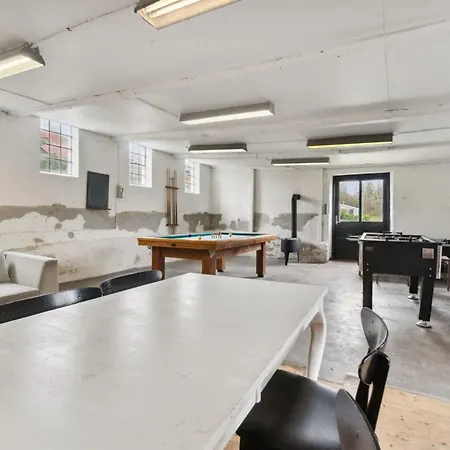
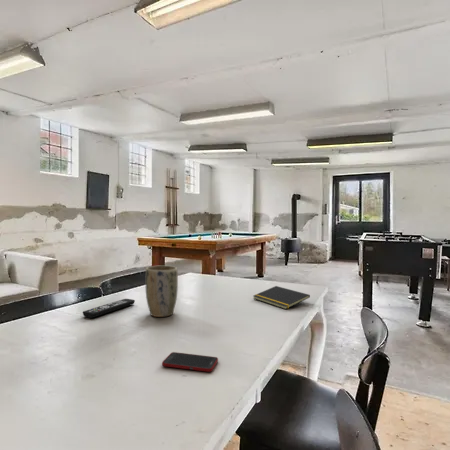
+ remote control [82,298,136,319]
+ plant pot [145,265,179,318]
+ notepad [253,285,311,310]
+ cell phone [161,351,219,373]
